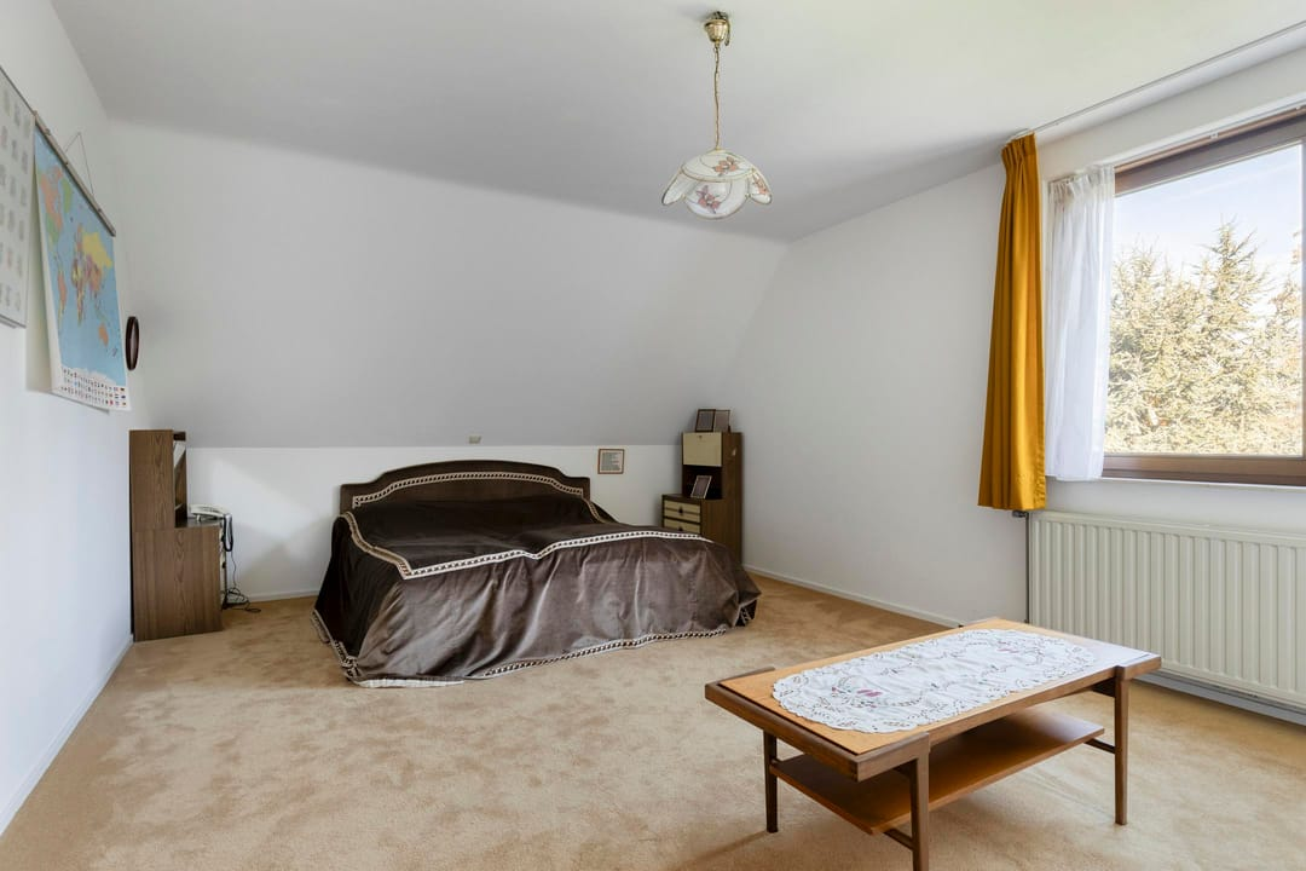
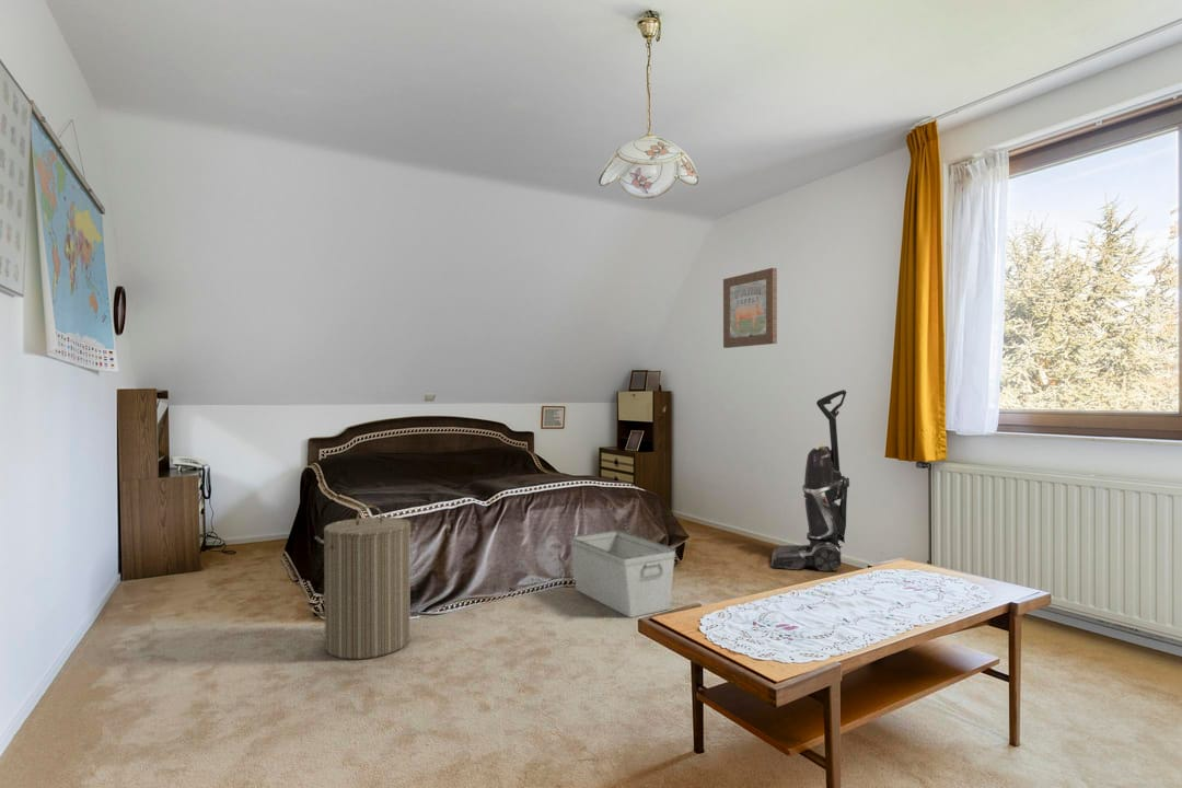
+ vacuum cleaner [770,389,850,572]
+ storage bin [569,530,676,618]
+ laundry hamper [313,505,419,660]
+ wall art [722,267,778,349]
